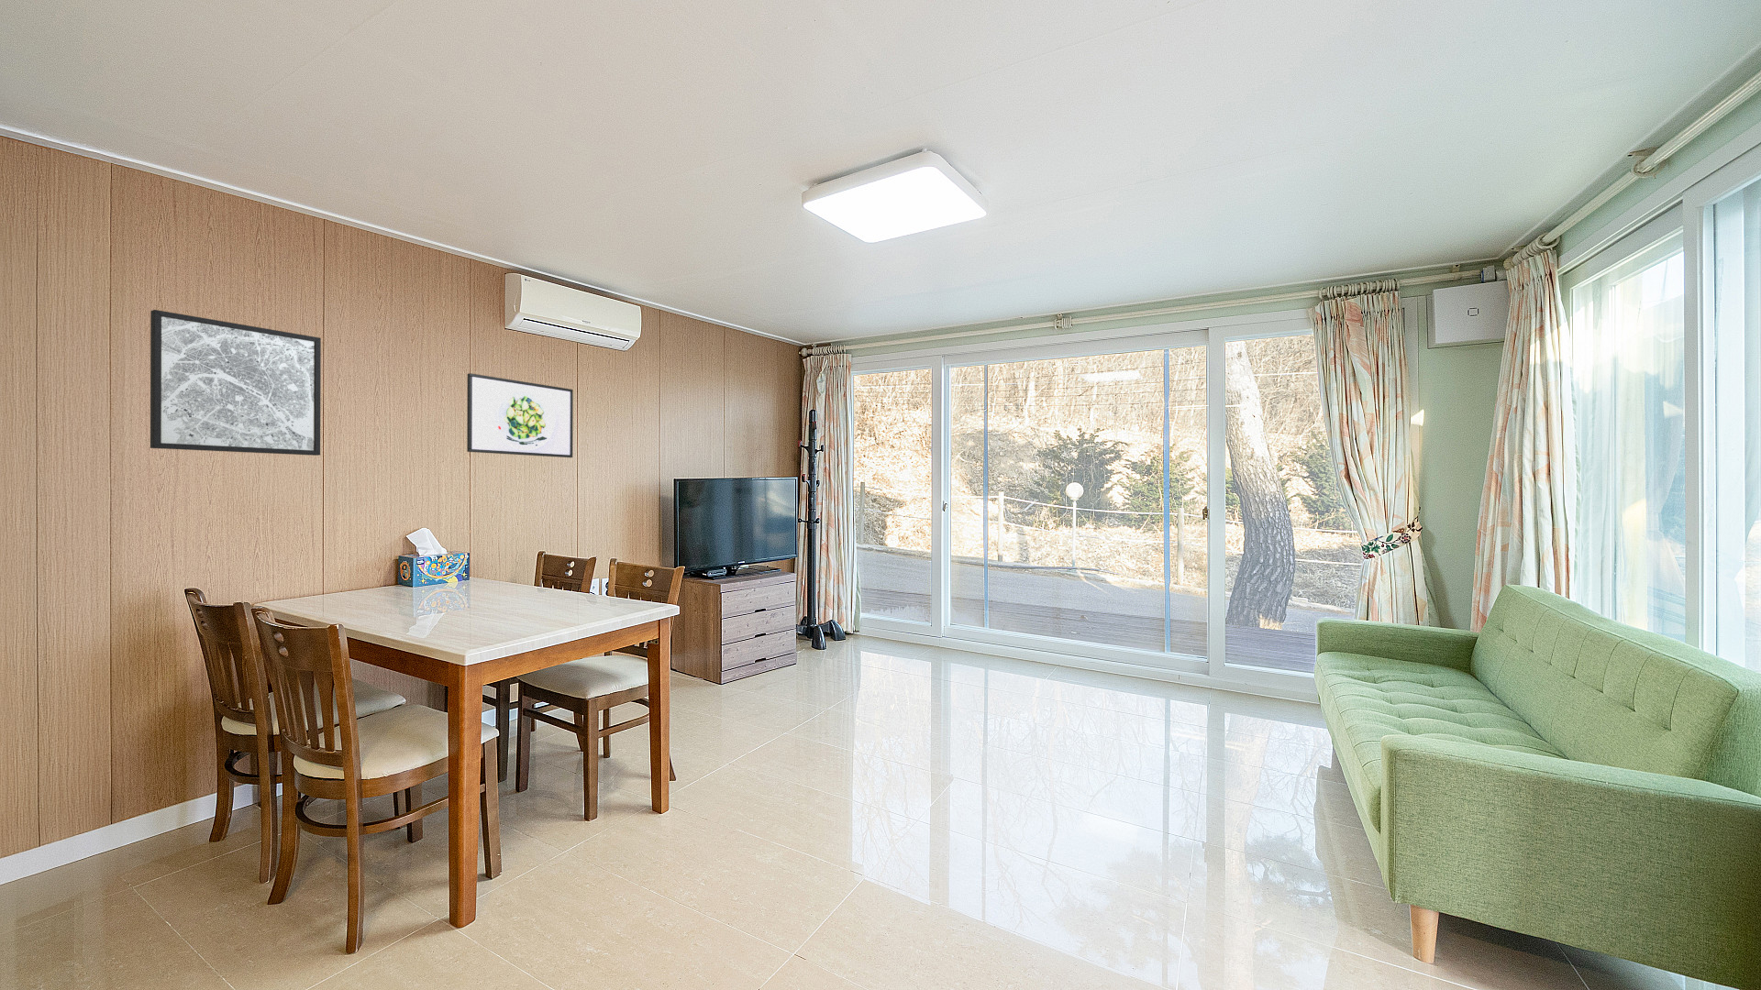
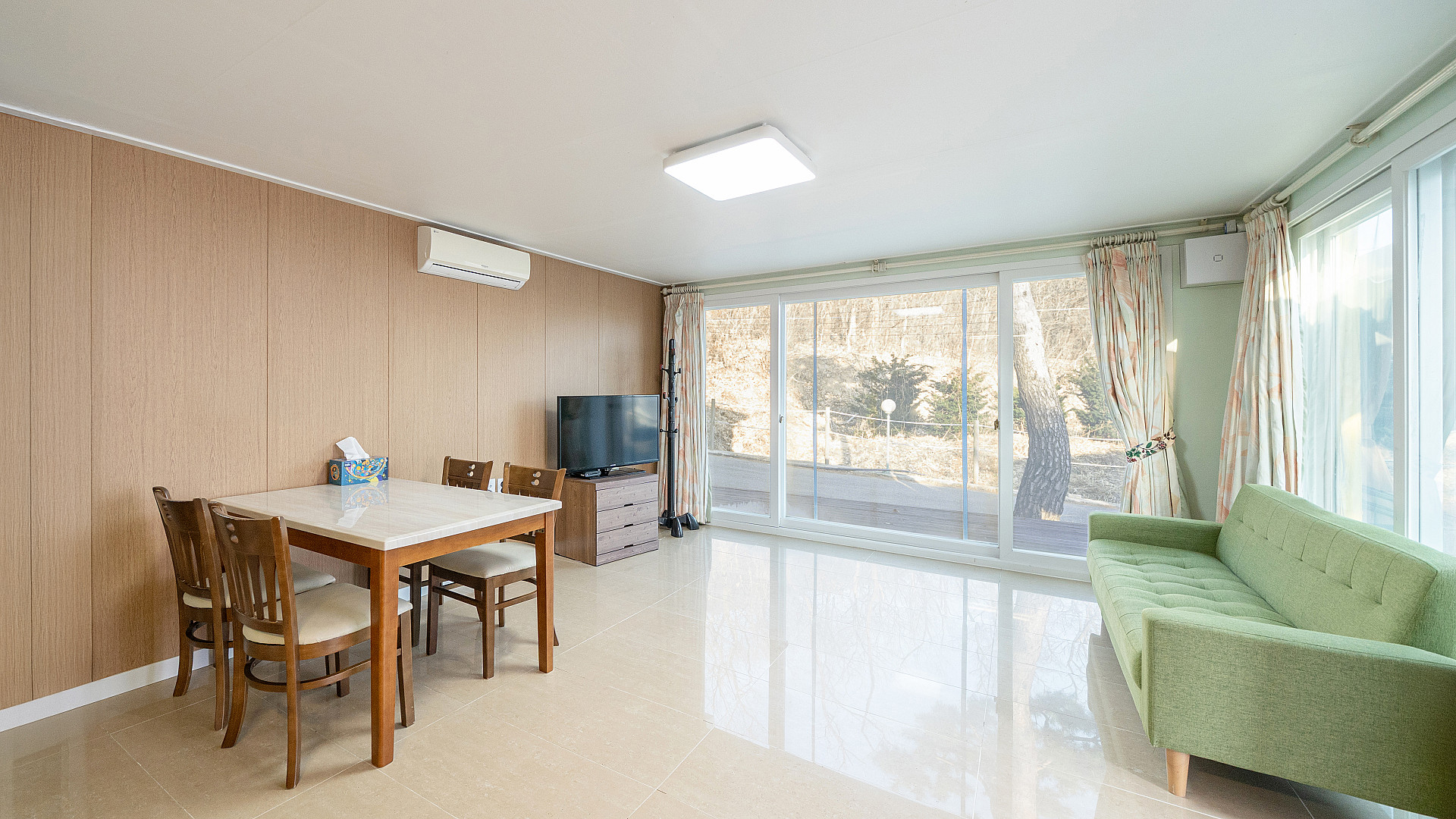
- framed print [466,372,575,458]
- wall art [150,309,322,457]
